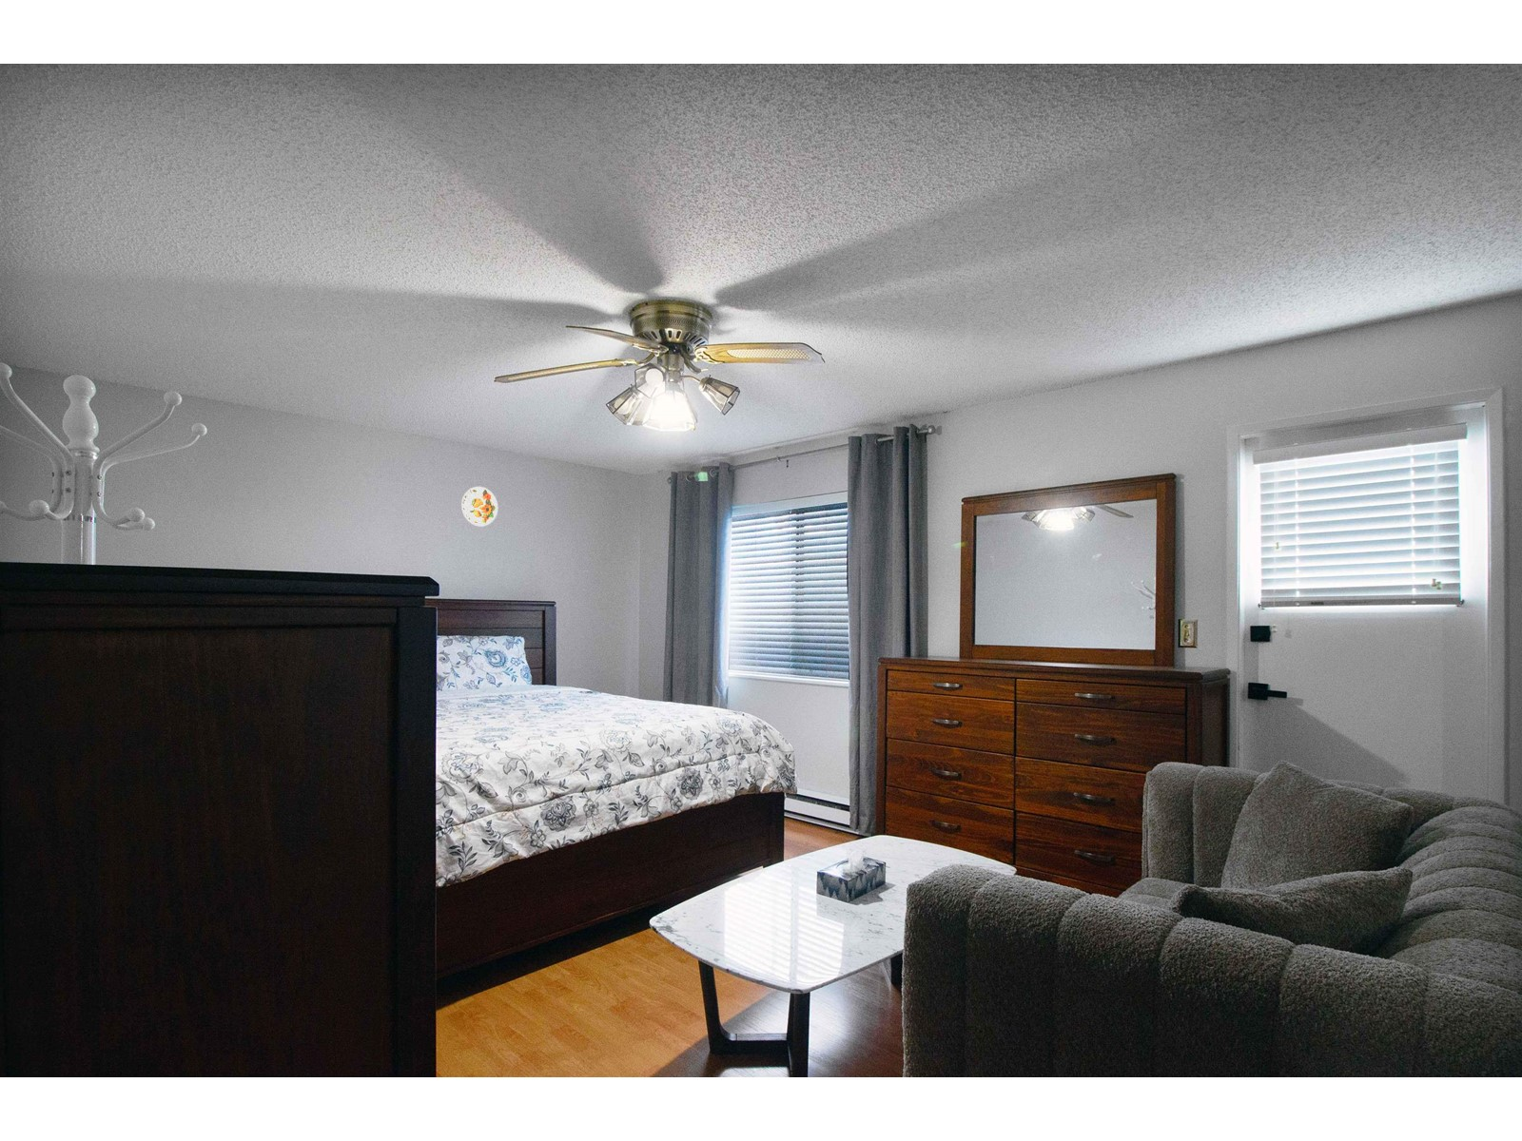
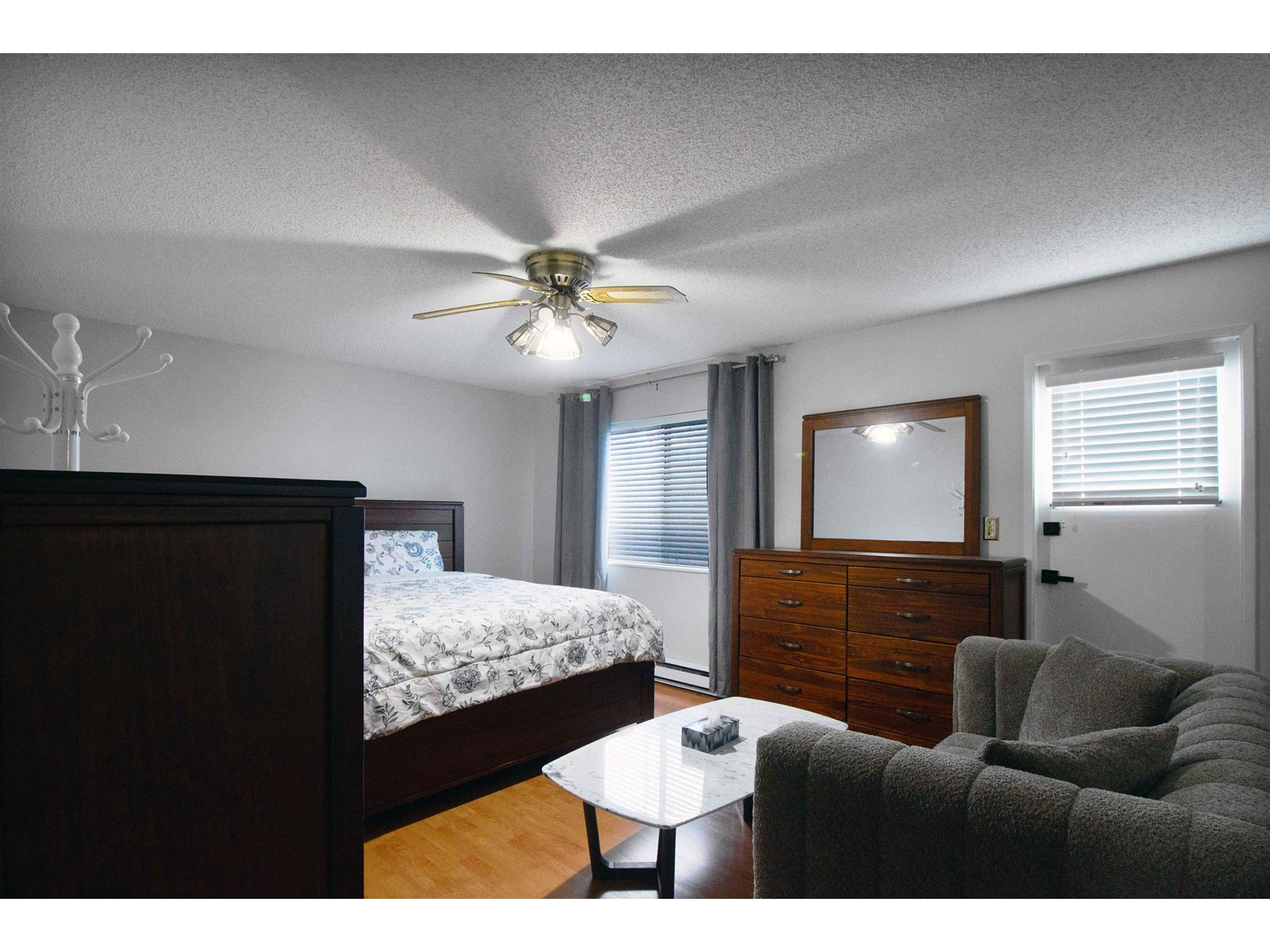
- decorative plate [460,485,499,527]
